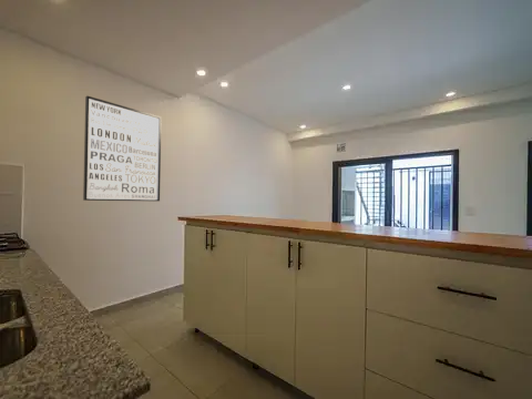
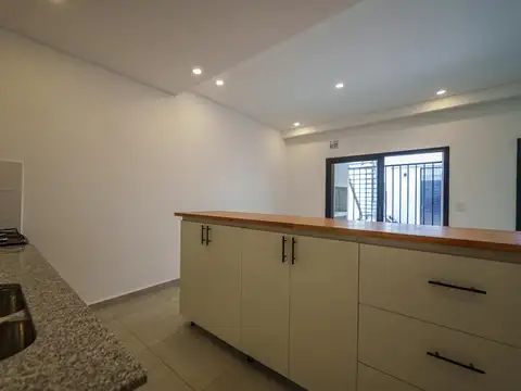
- wall art [82,95,163,202]
